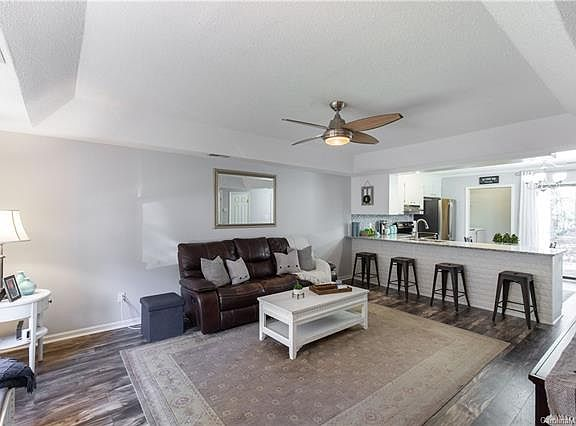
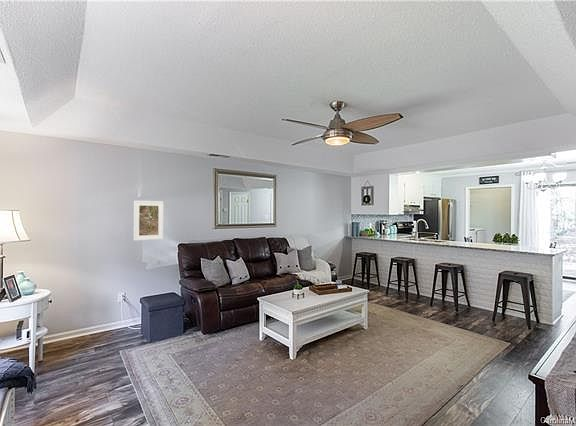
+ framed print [133,200,164,242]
